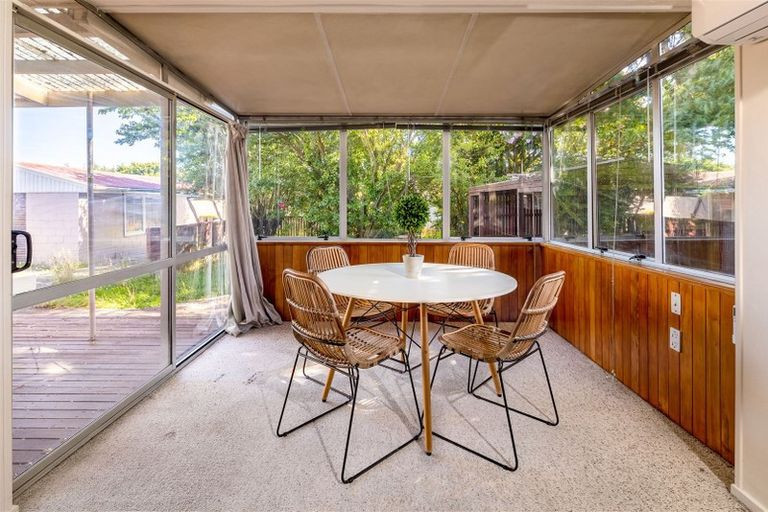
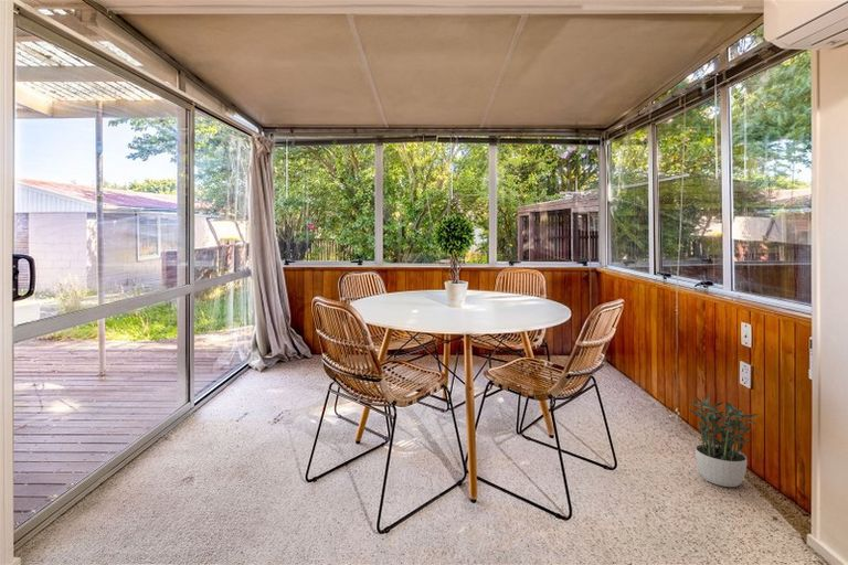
+ potted plant [689,395,759,488]
